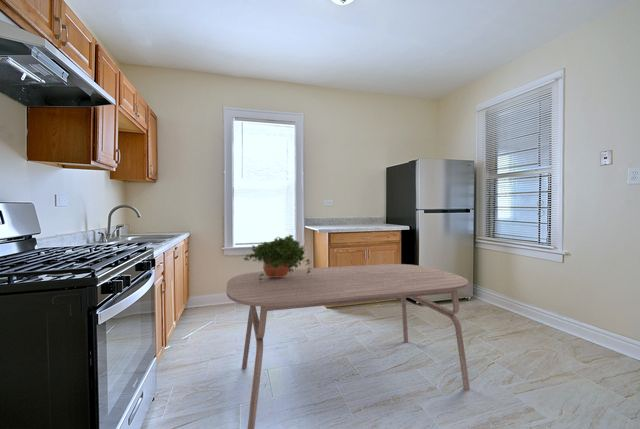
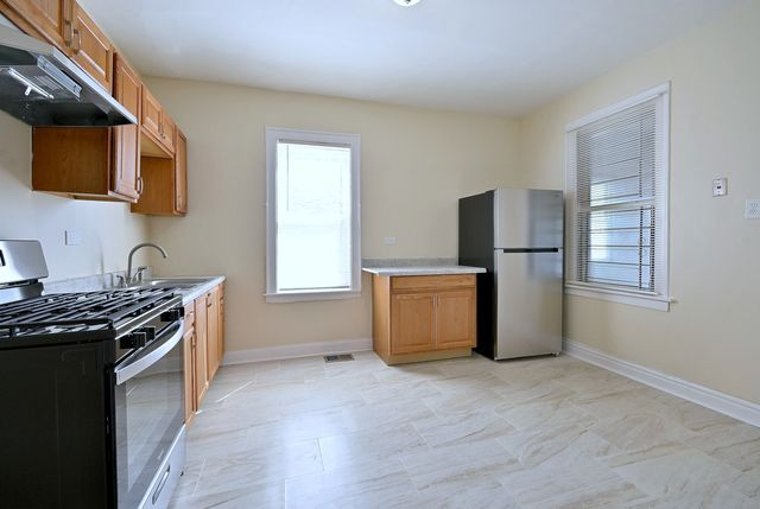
- potted plant [242,234,313,281]
- dining table [226,263,471,429]
